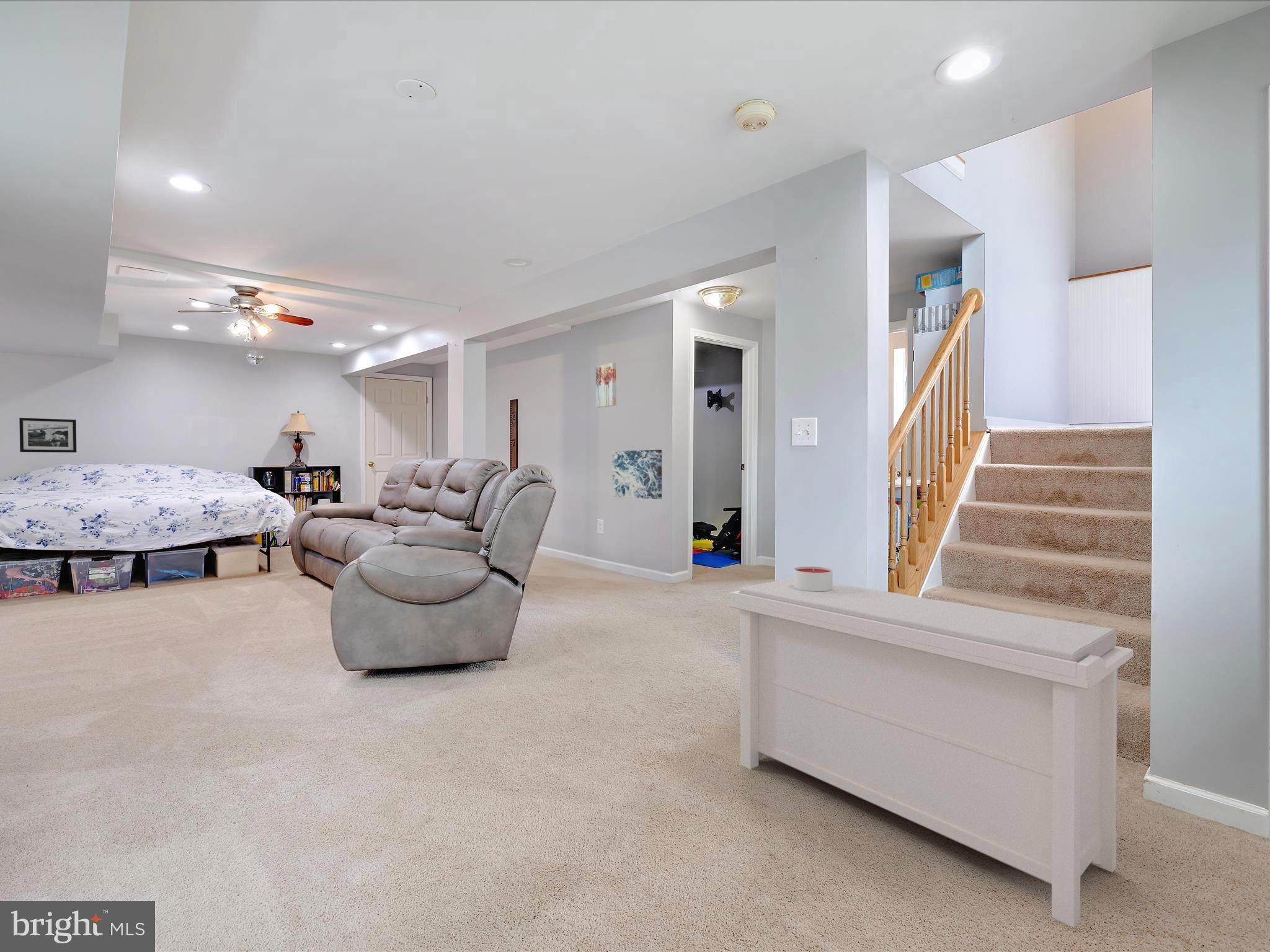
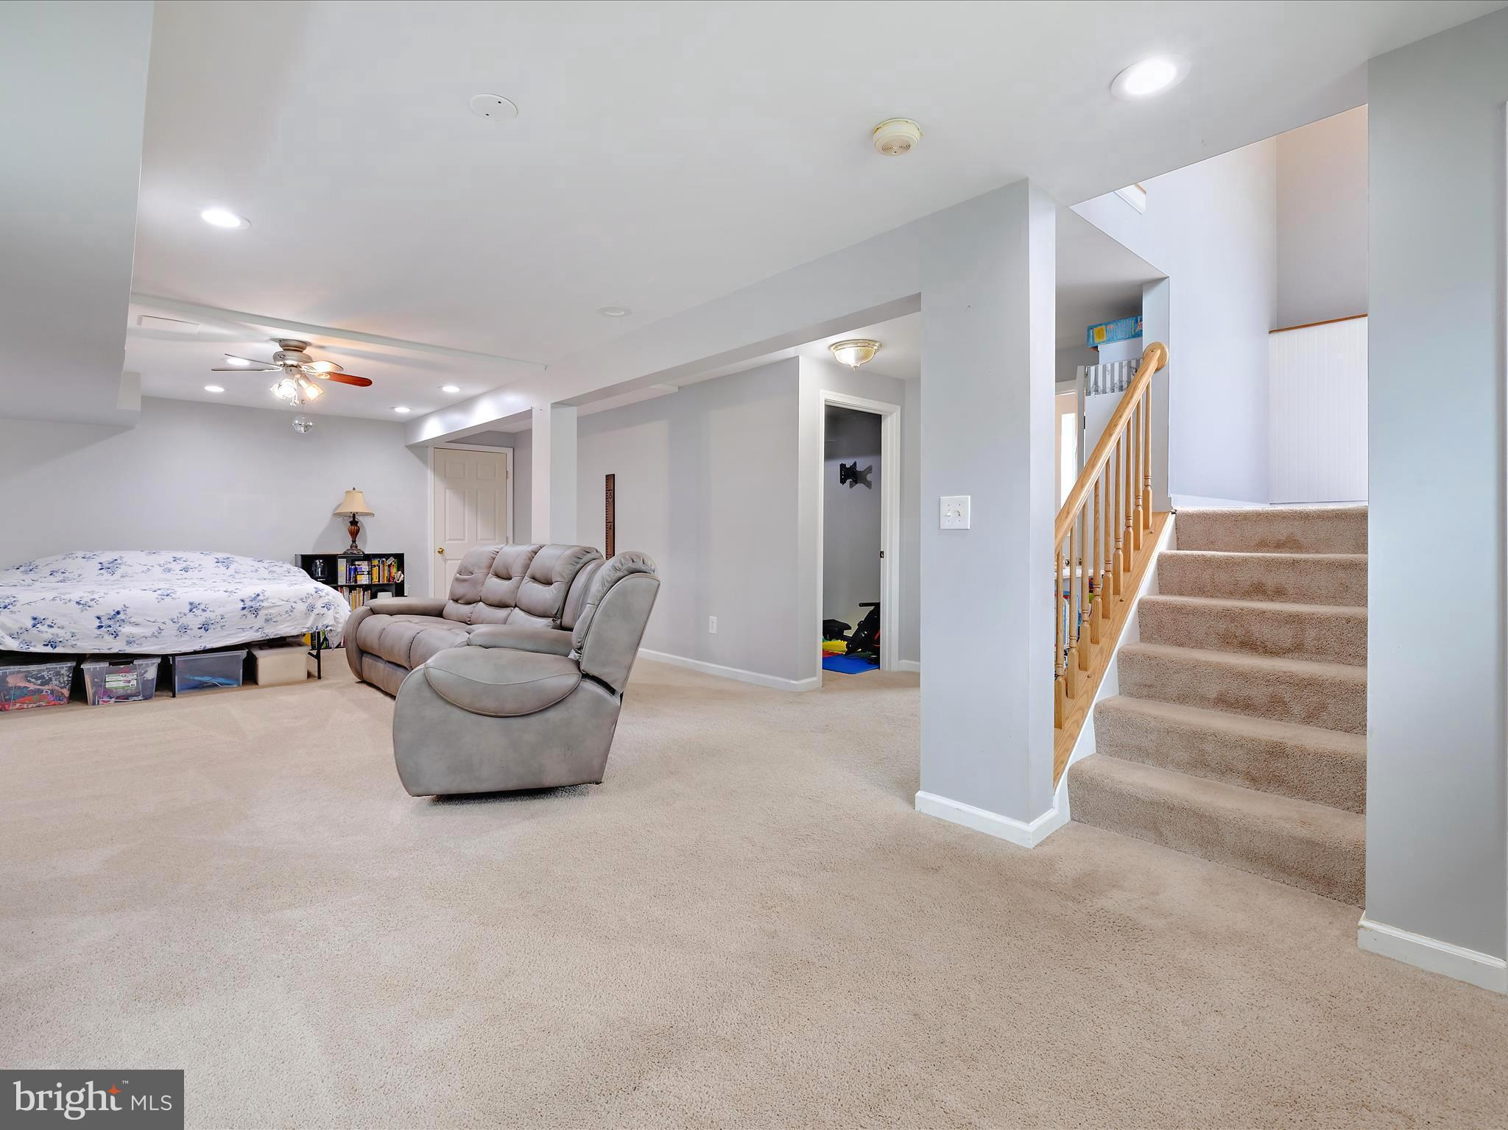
- candle [794,566,833,591]
- picture frame [19,417,77,453]
- wall art [612,449,662,500]
- wall art [595,362,617,408]
- bench [729,577,1134,928]
